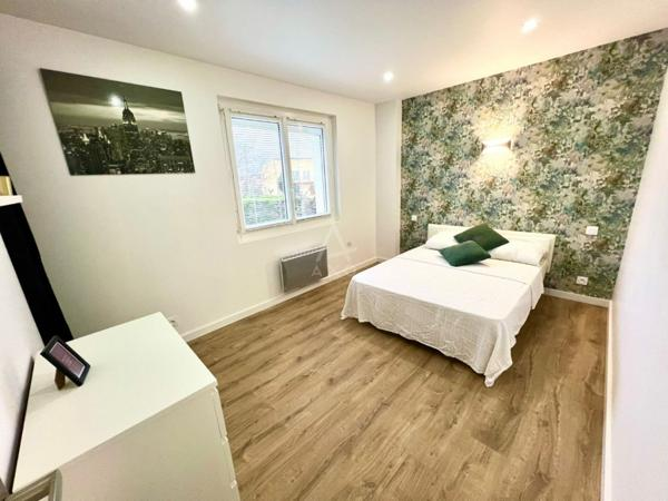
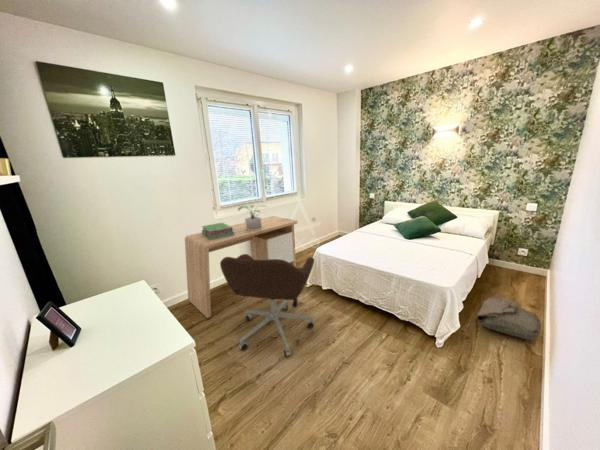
+ bag [475,296,543,341]
+ stack of books [200,222,234,240]
+ office chair [219,253,315,357]
+ potted plant [237,204,269,231]
+ desk [184,215,298,319]
